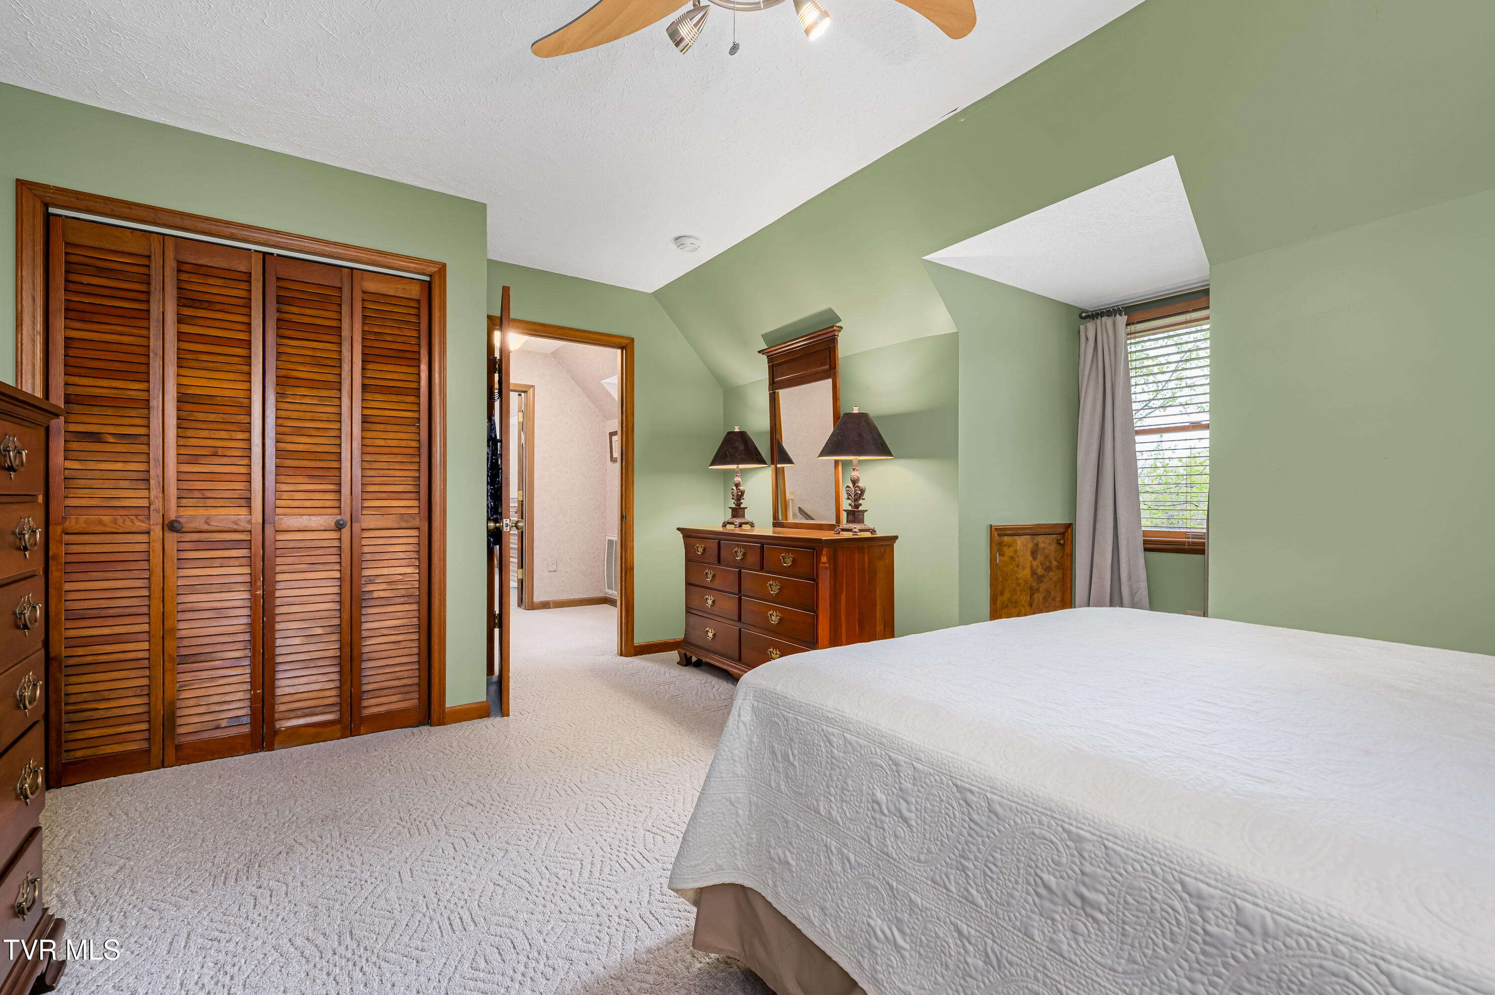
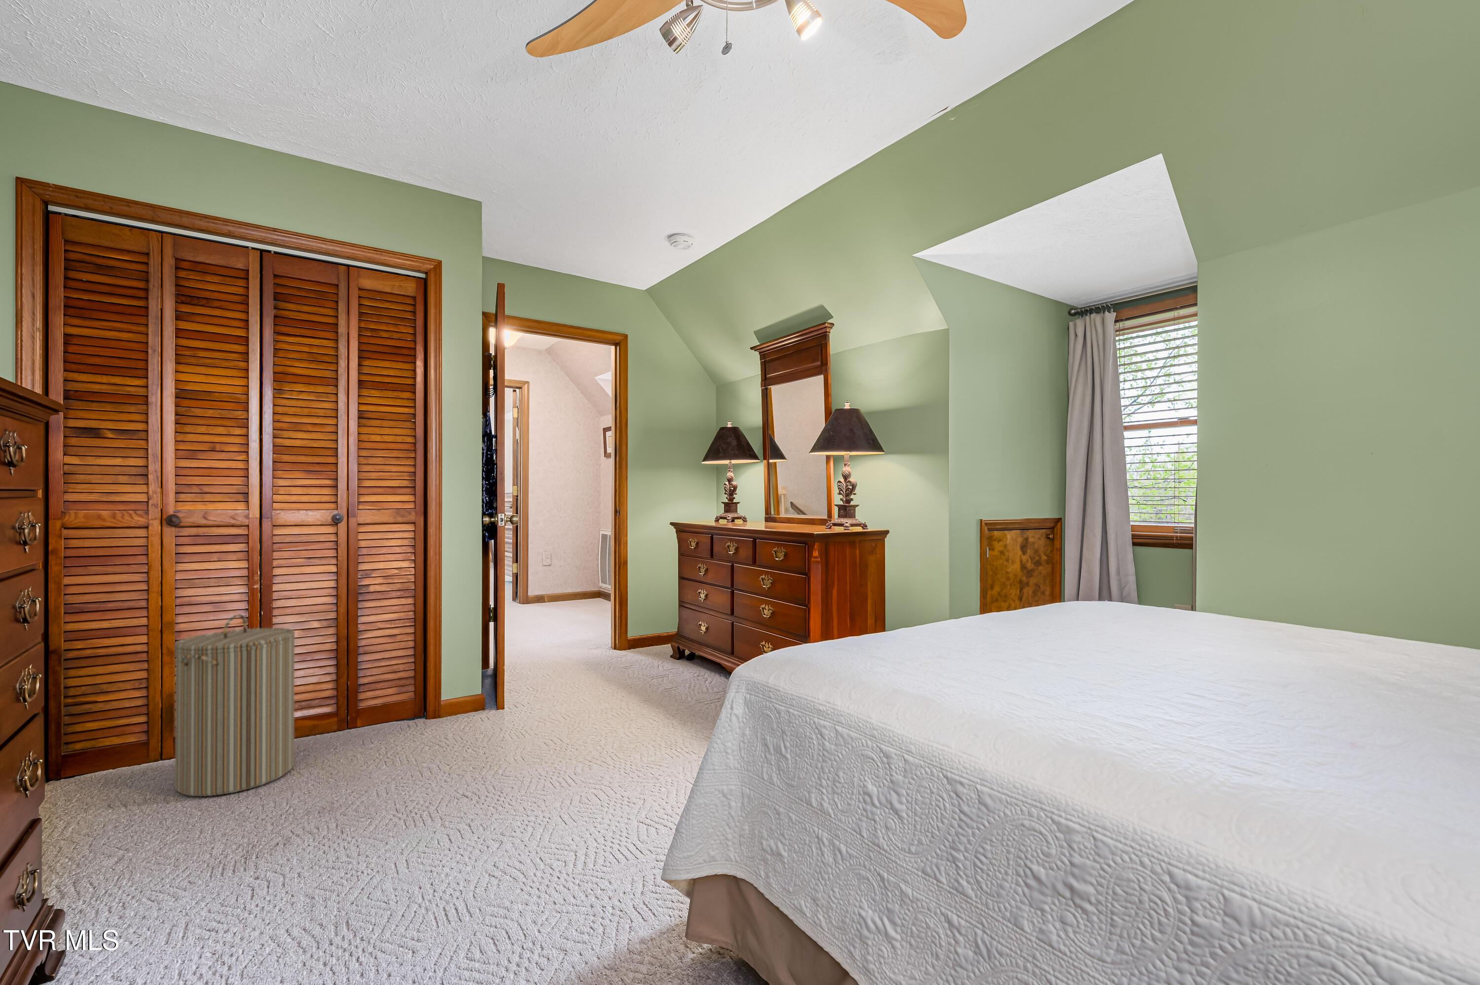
+ laundry hamper [174,613,296,797]
